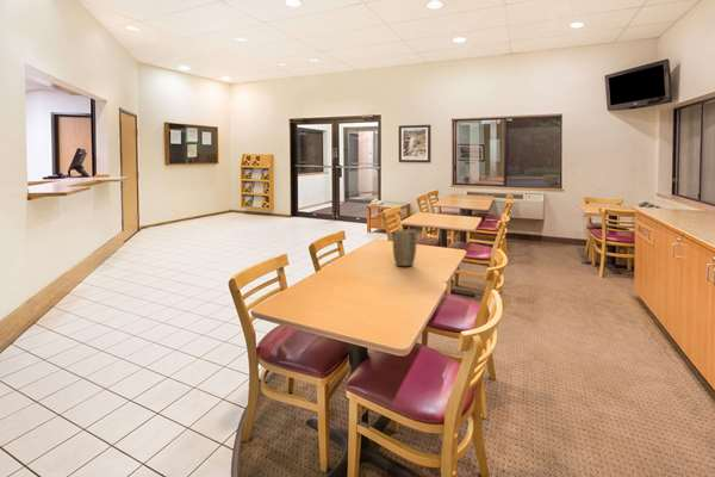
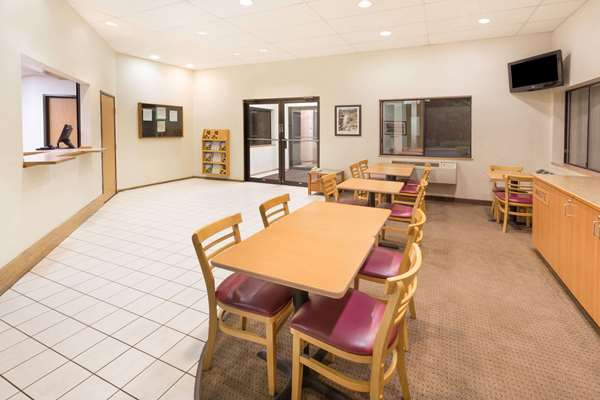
- plant pot [392,229,418,267]
